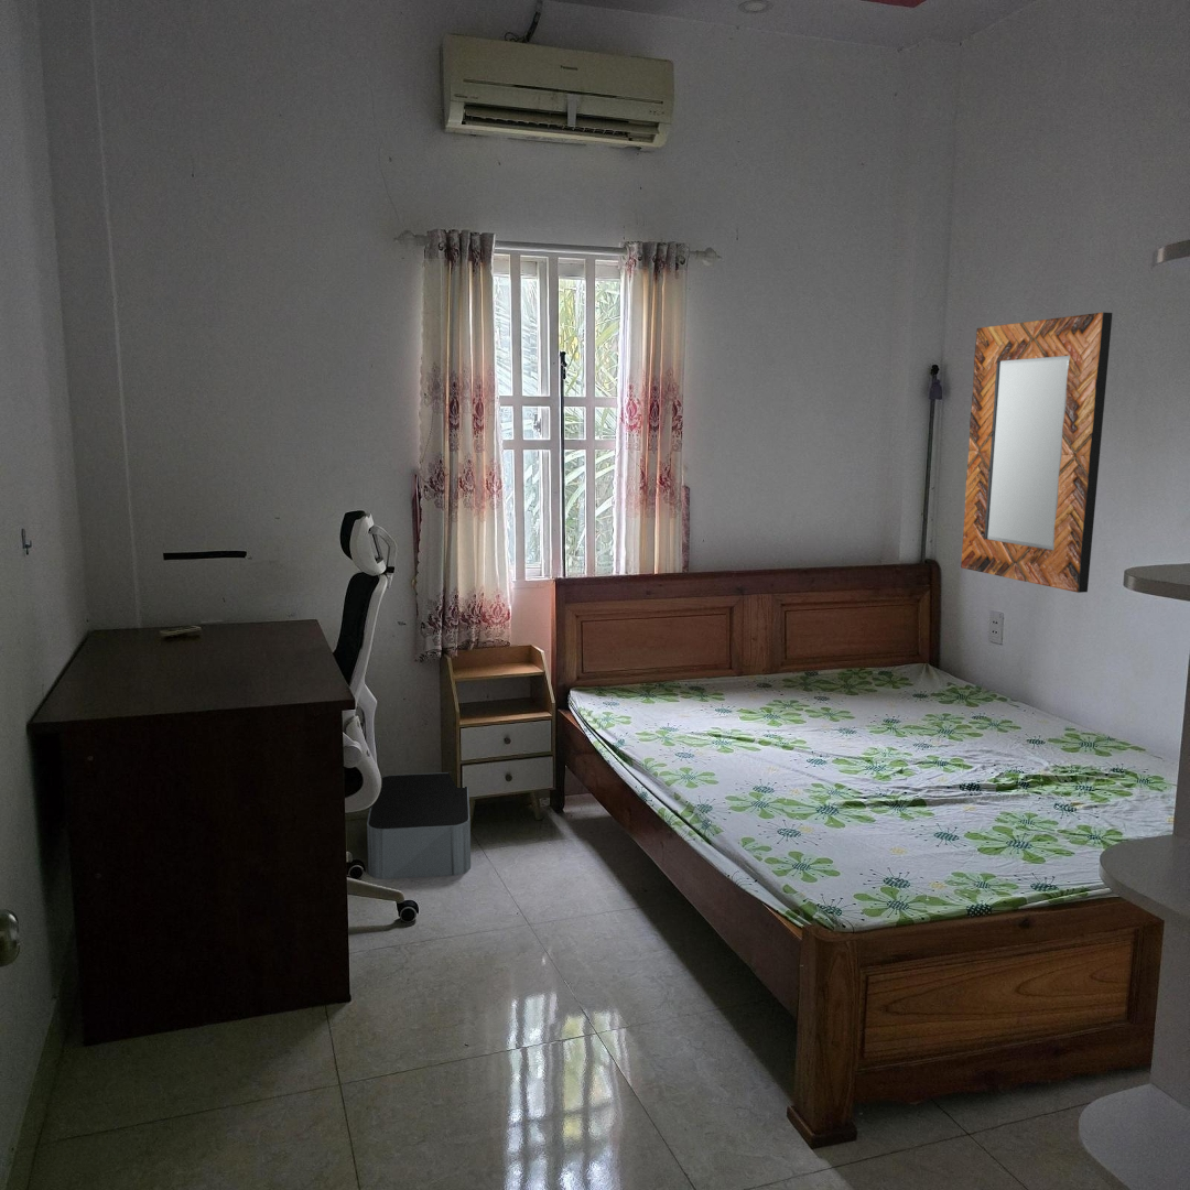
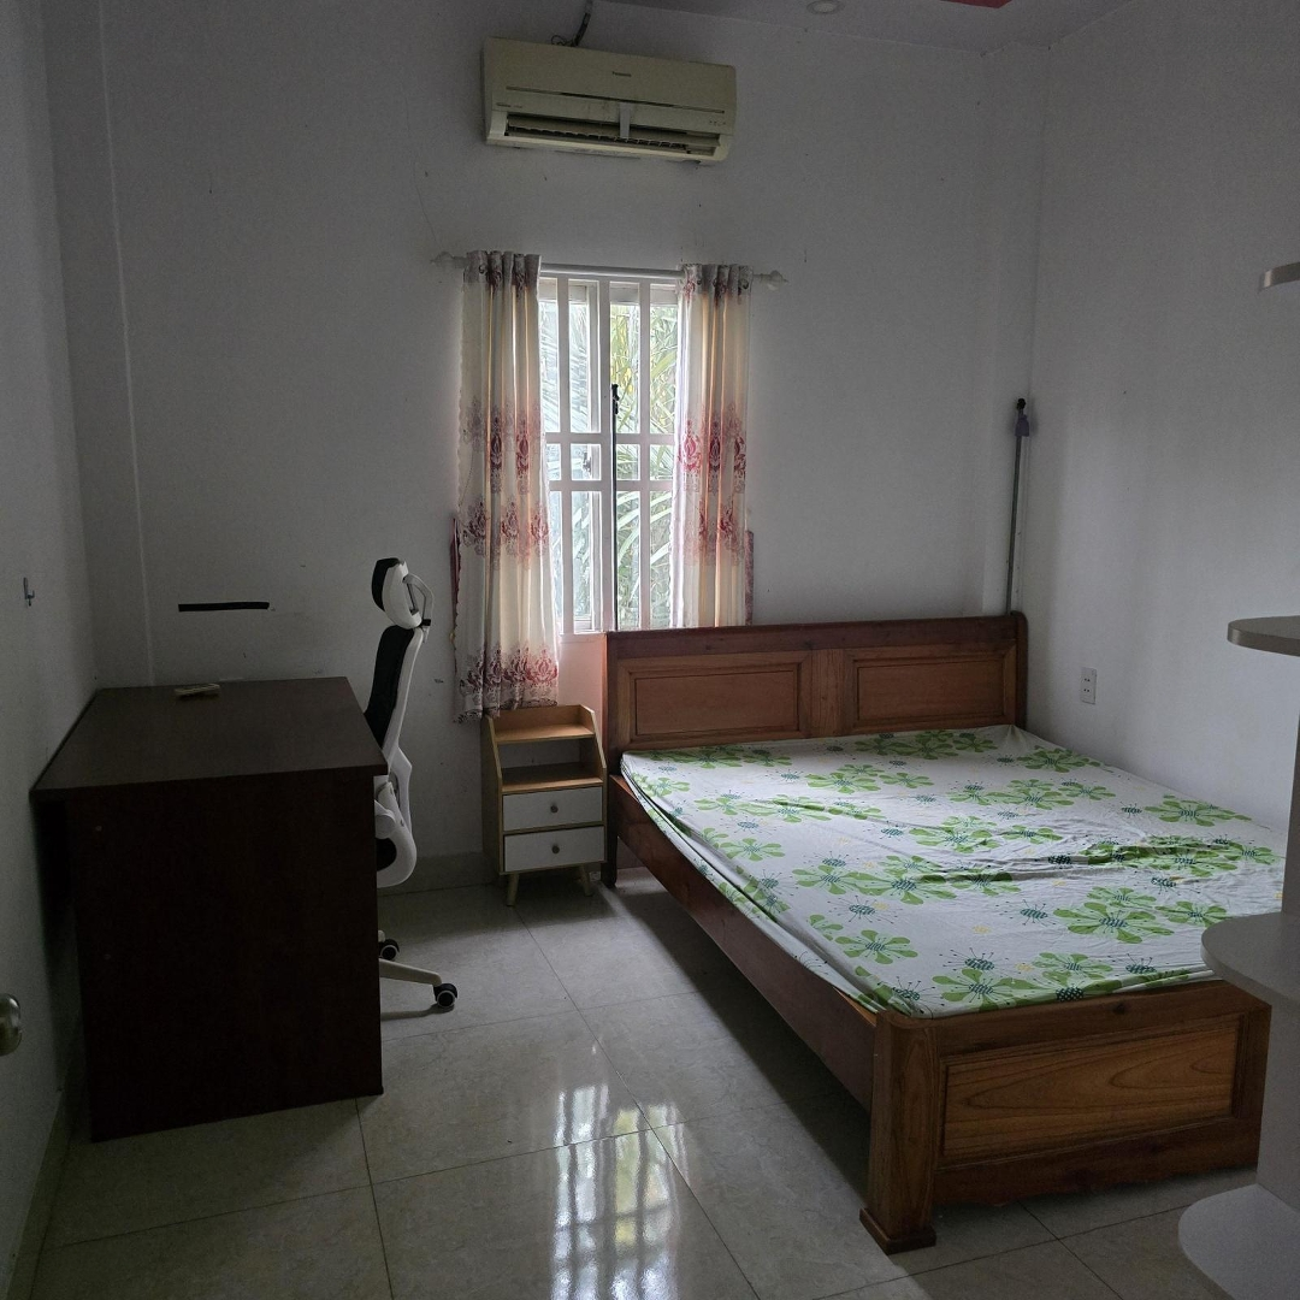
- storage bin [366,771,472,880]
- home mirror [960,312,1114,594]
